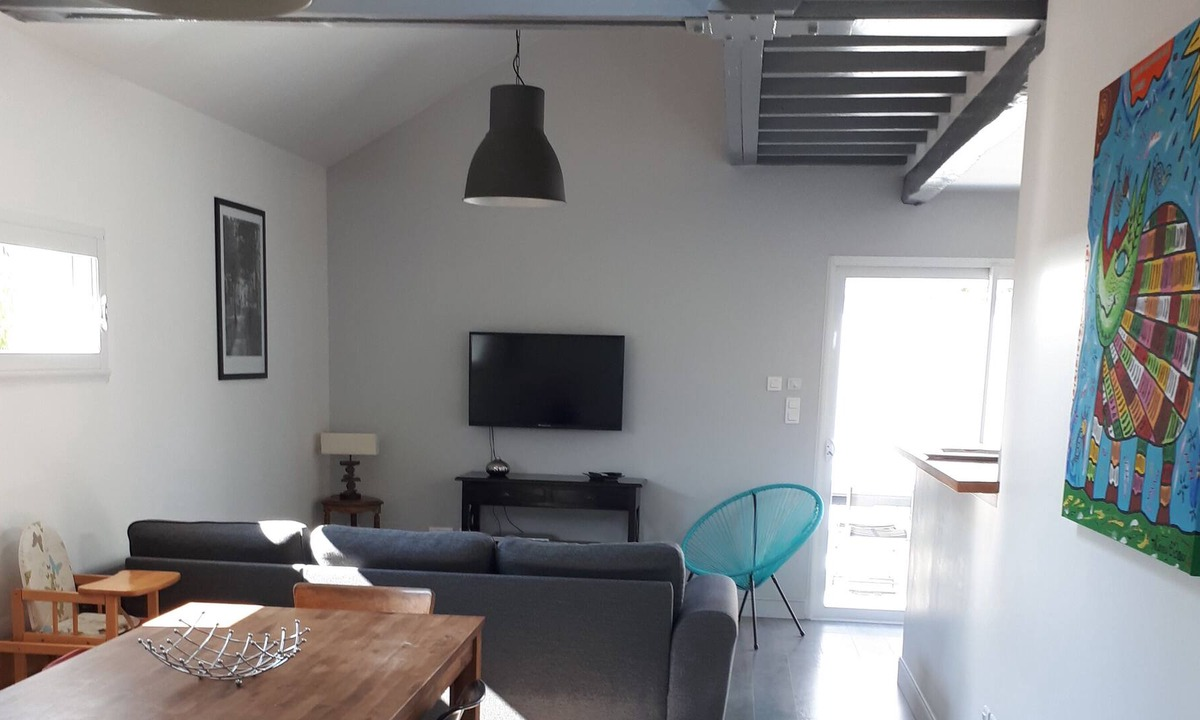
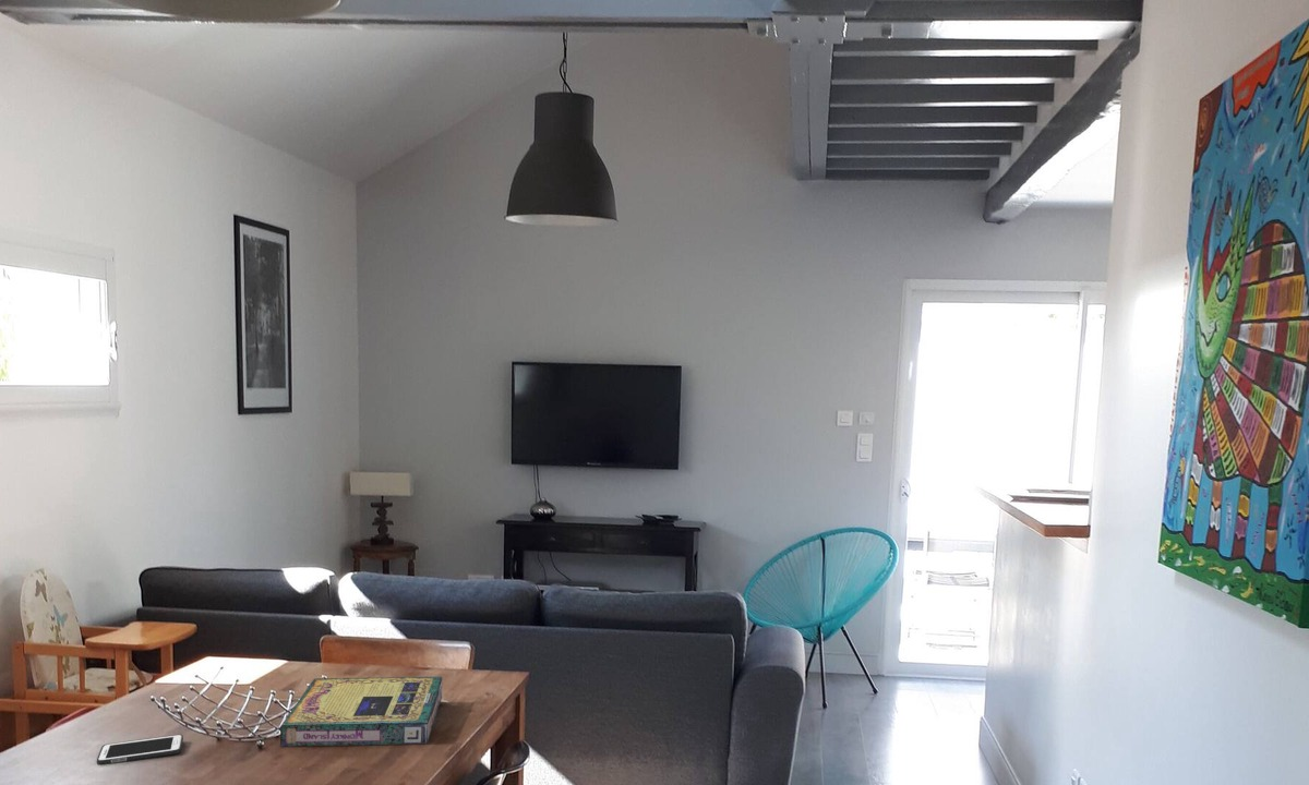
+ cell phone [96,734,184,765]
+ video game box [279,676,443,748]
